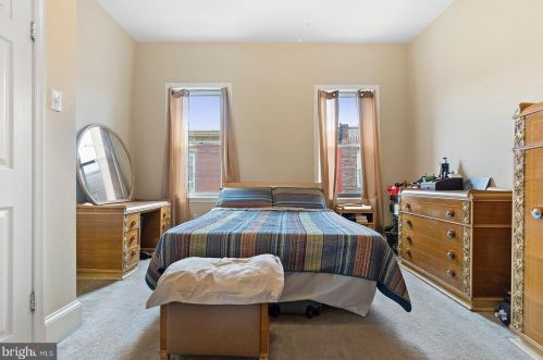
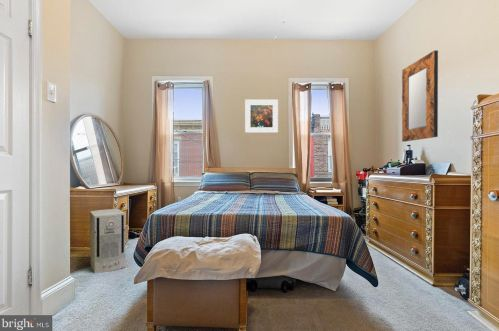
+ home mirror [401,49,439,143]
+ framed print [244,99,279,134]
+ air purifier [89,208,126,274]
